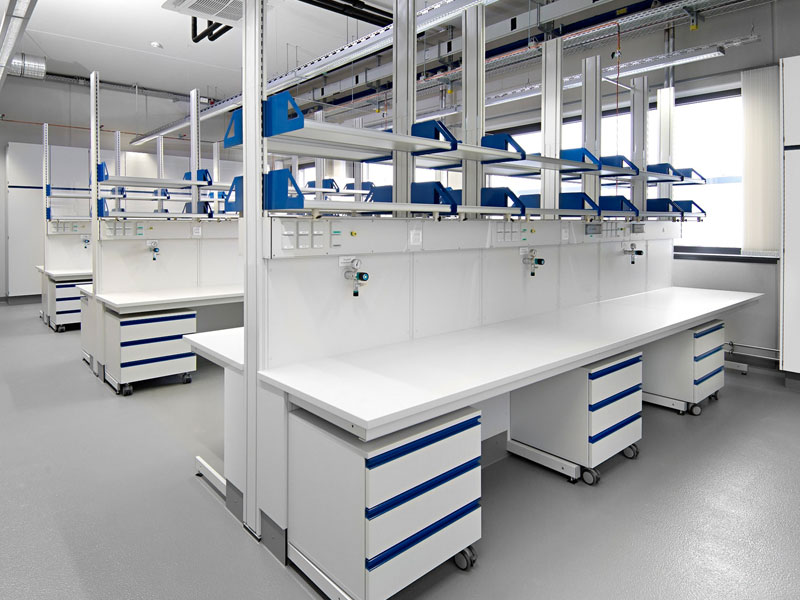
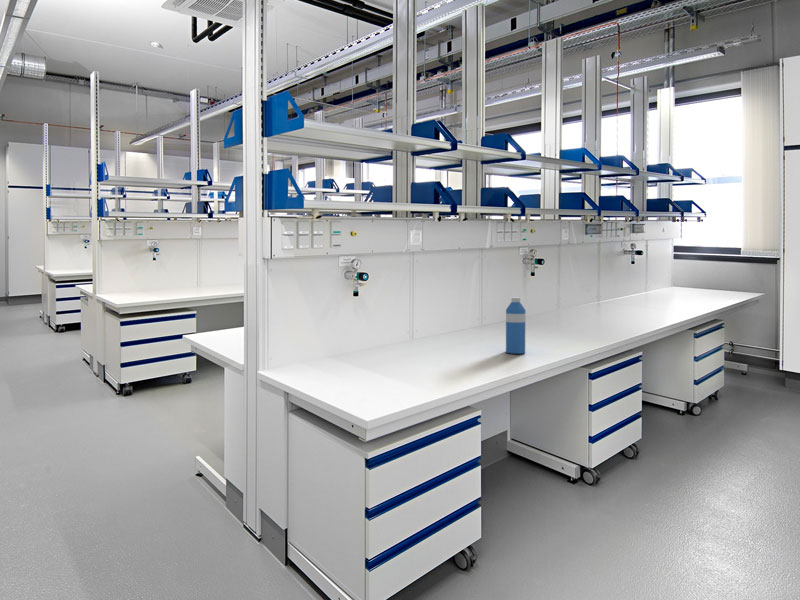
+ water bottle [505,297,526,355]
